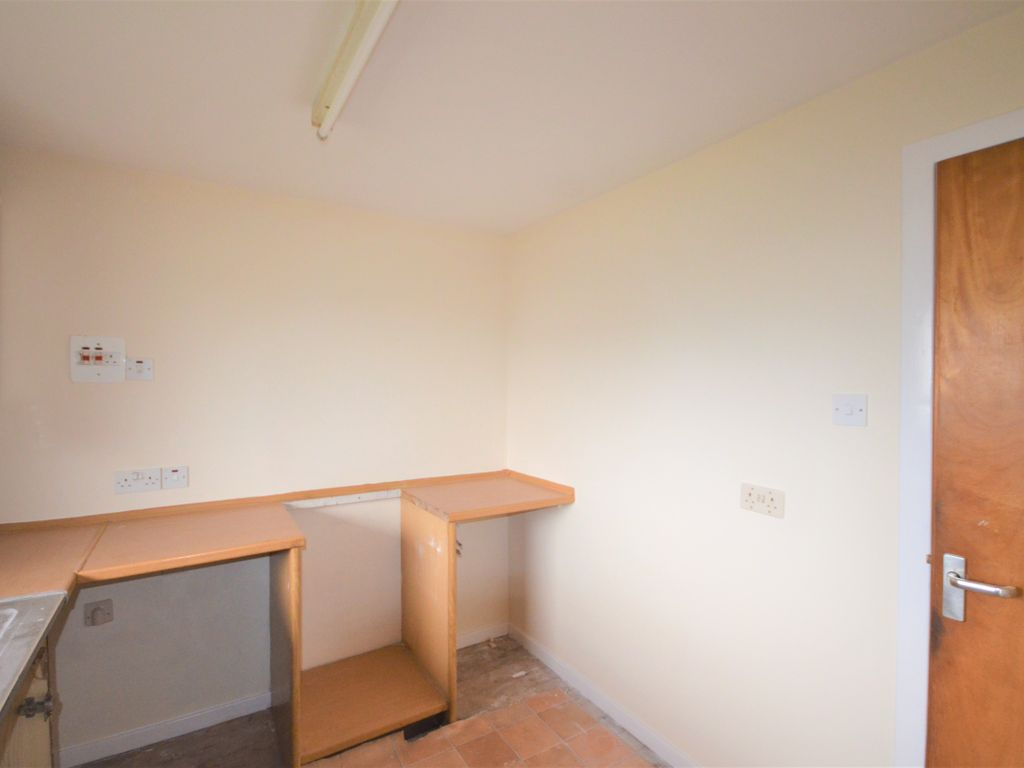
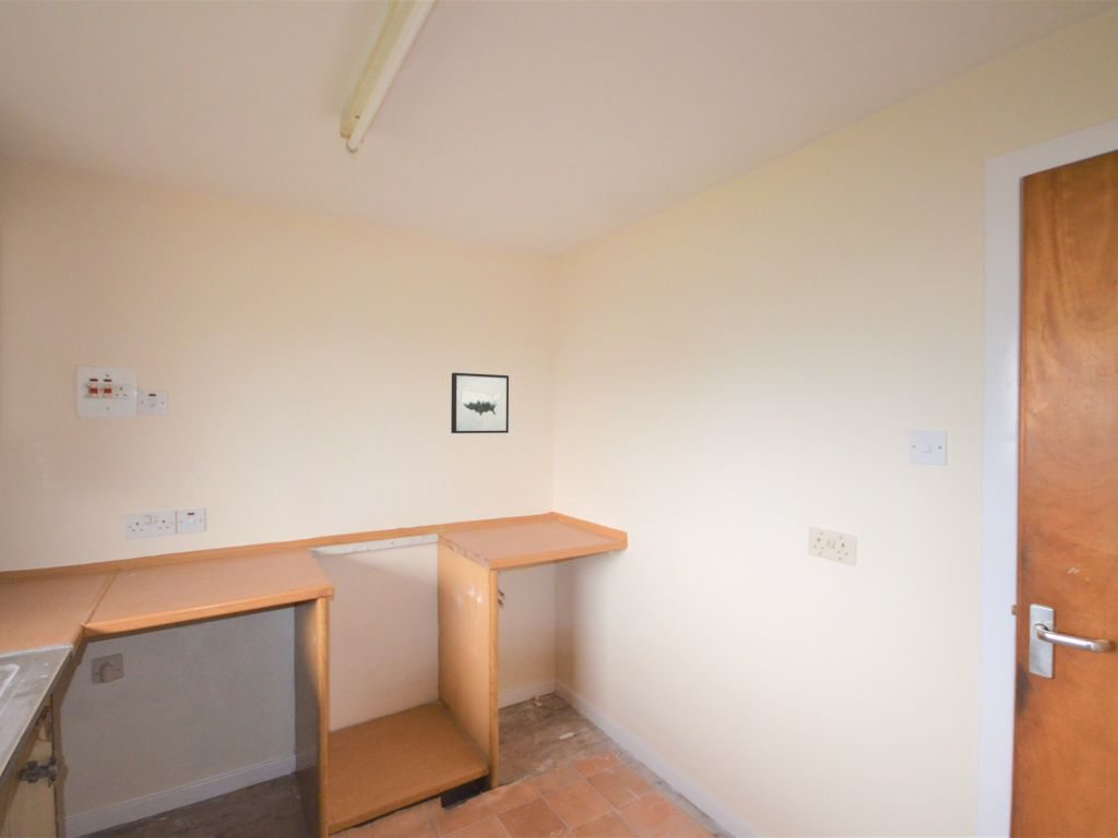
+ wall art [450,372,510,434]
